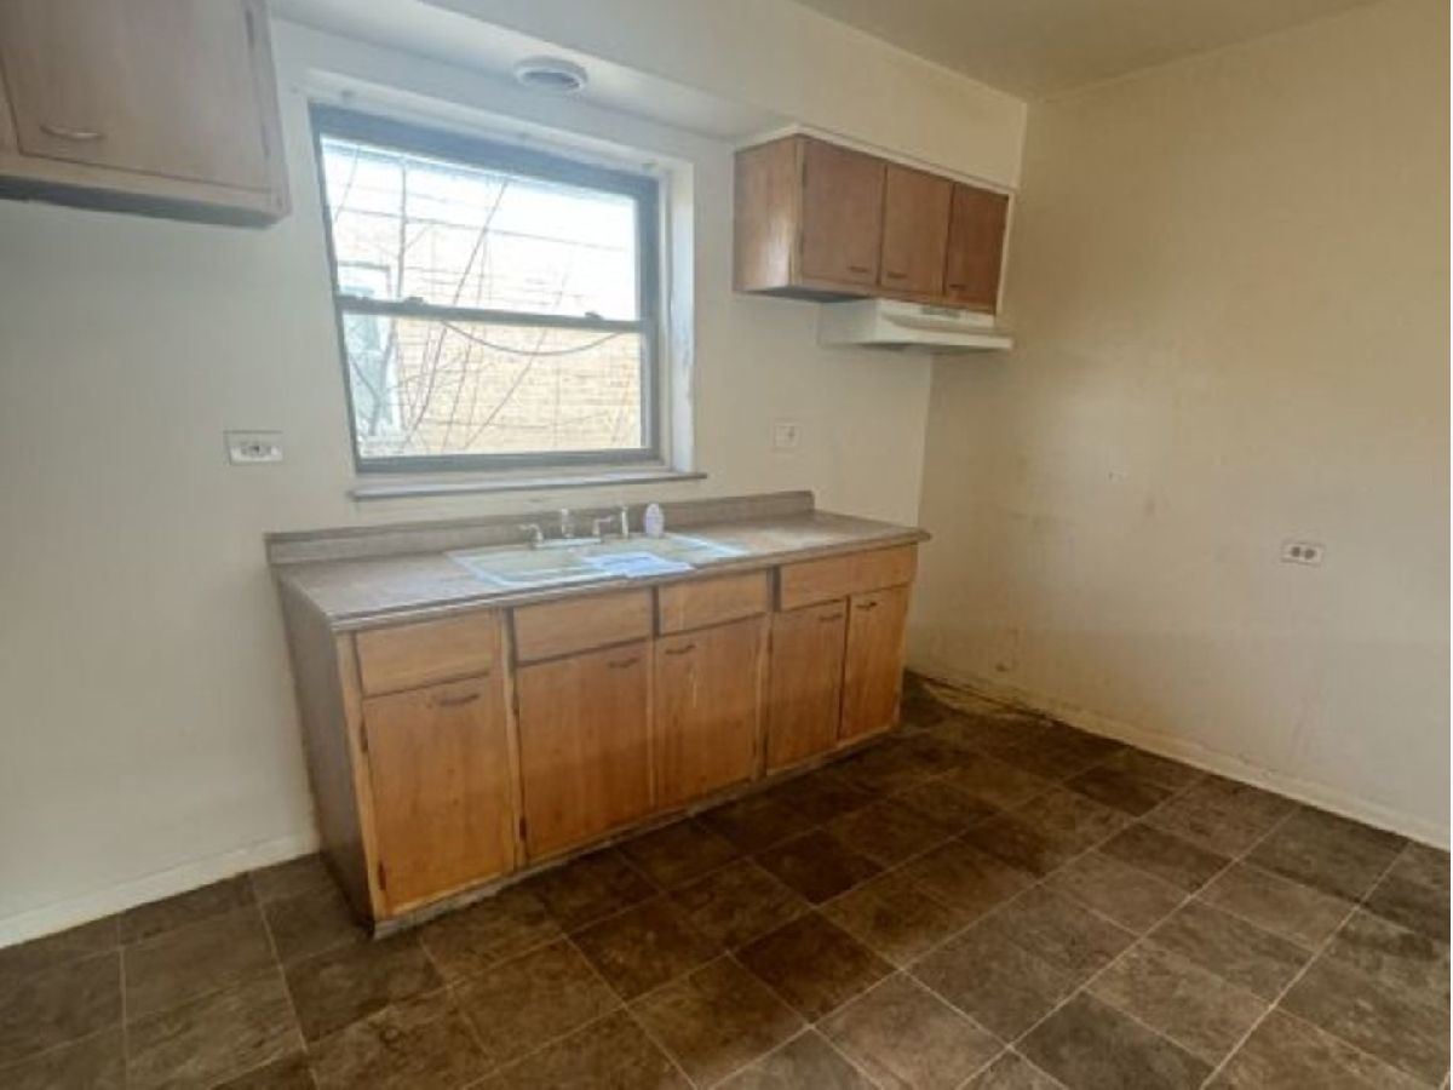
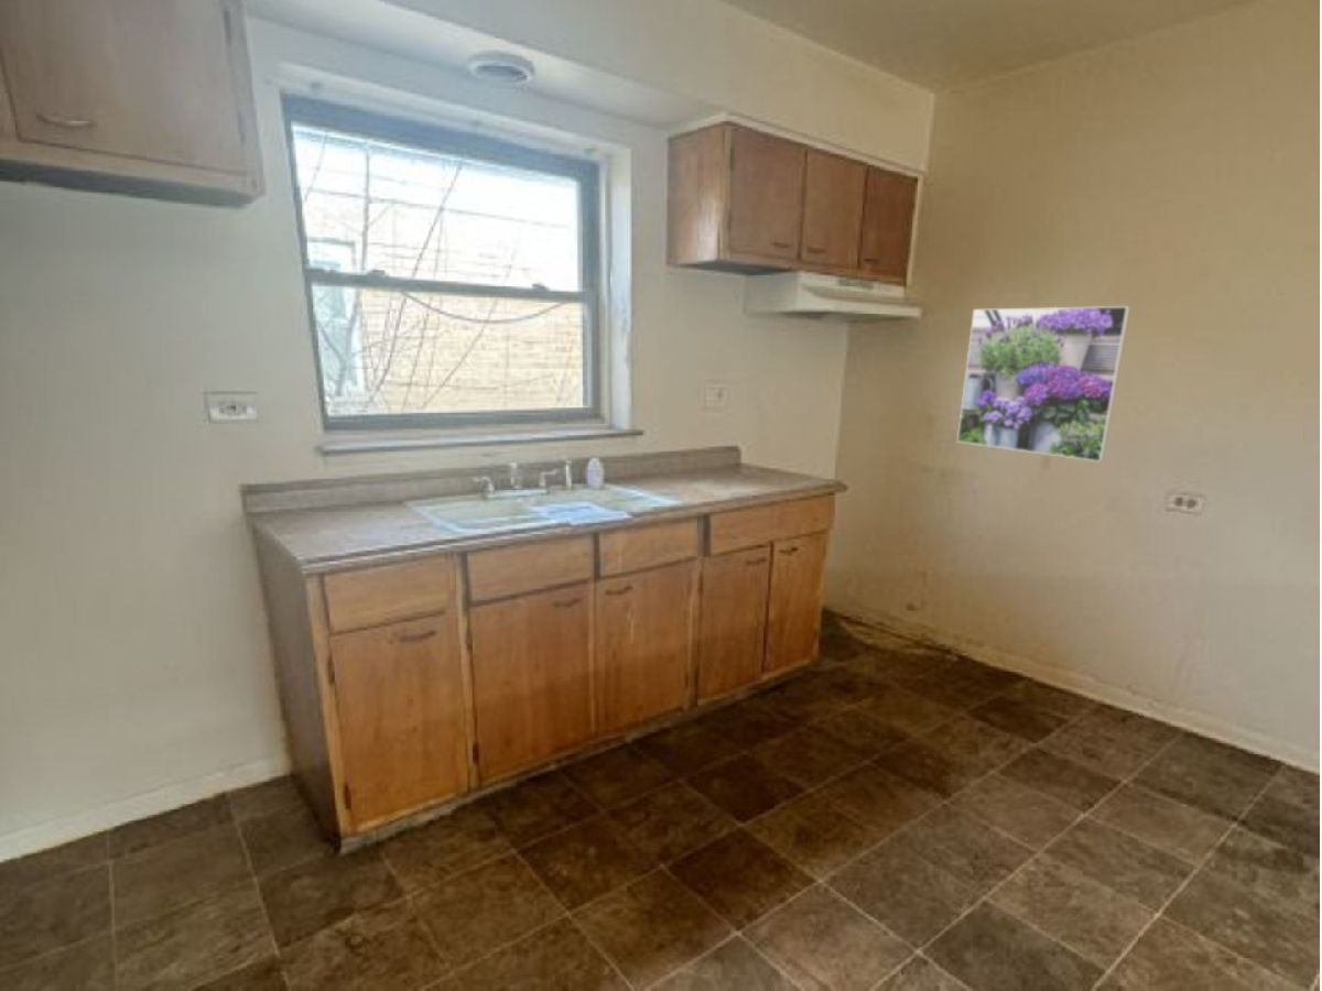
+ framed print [956,305,1131,462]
